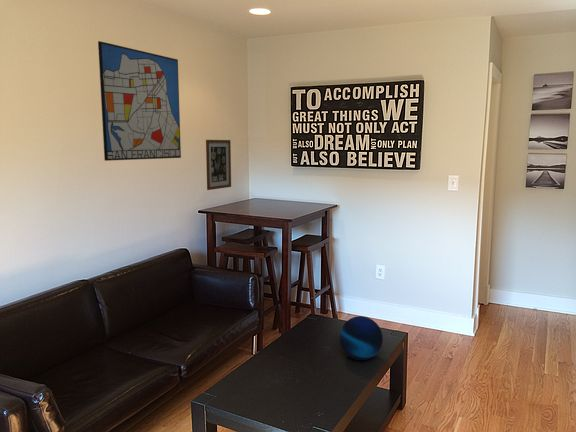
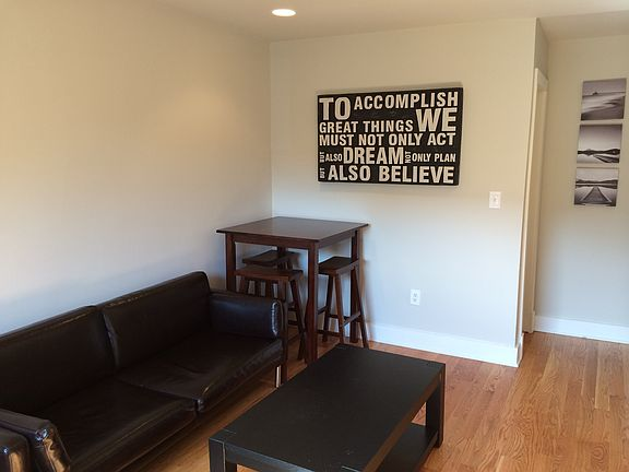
- wall art [97,40,182,162]
- wall art [205,139,232,191]
- decorative orb [339,315,384,361]
